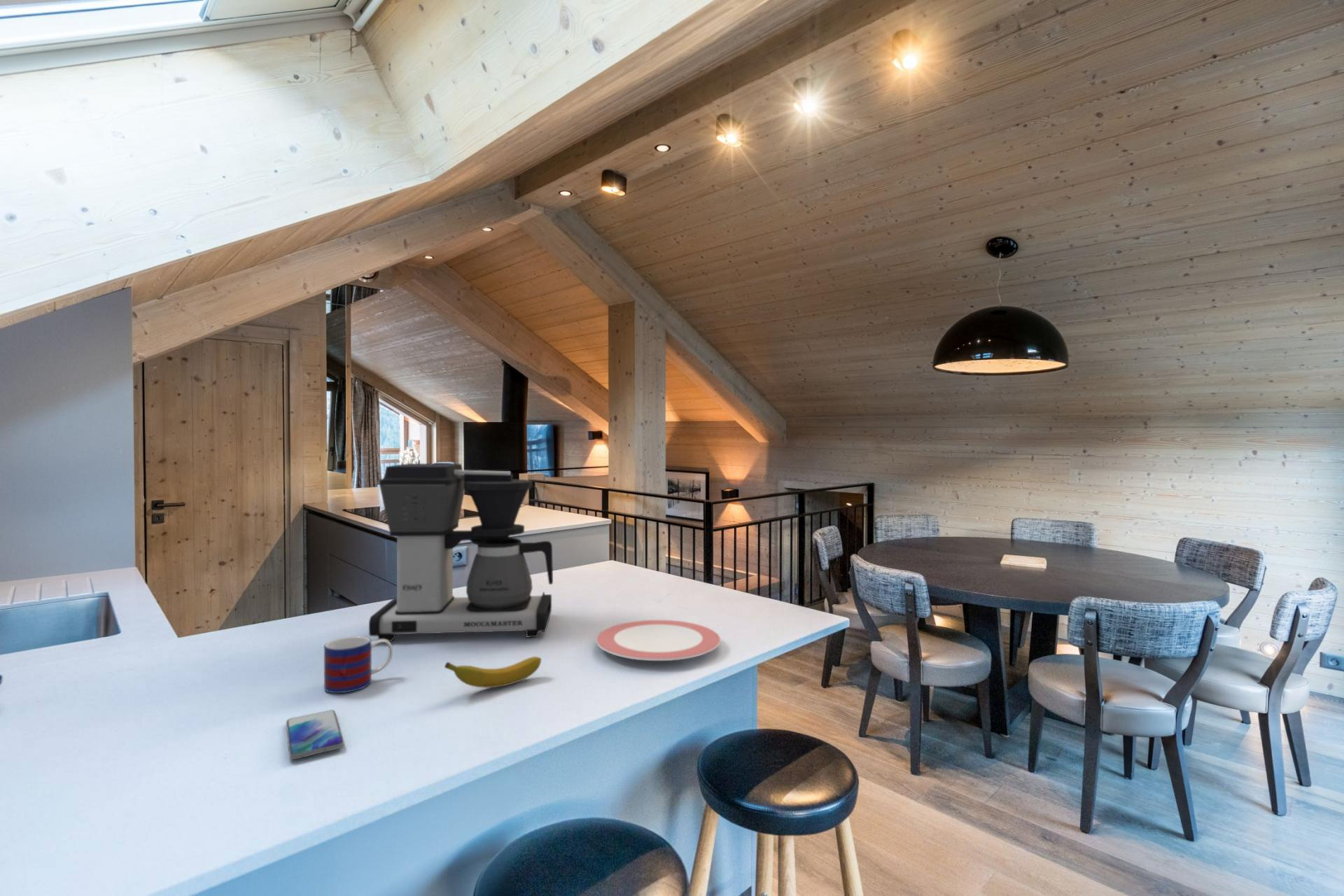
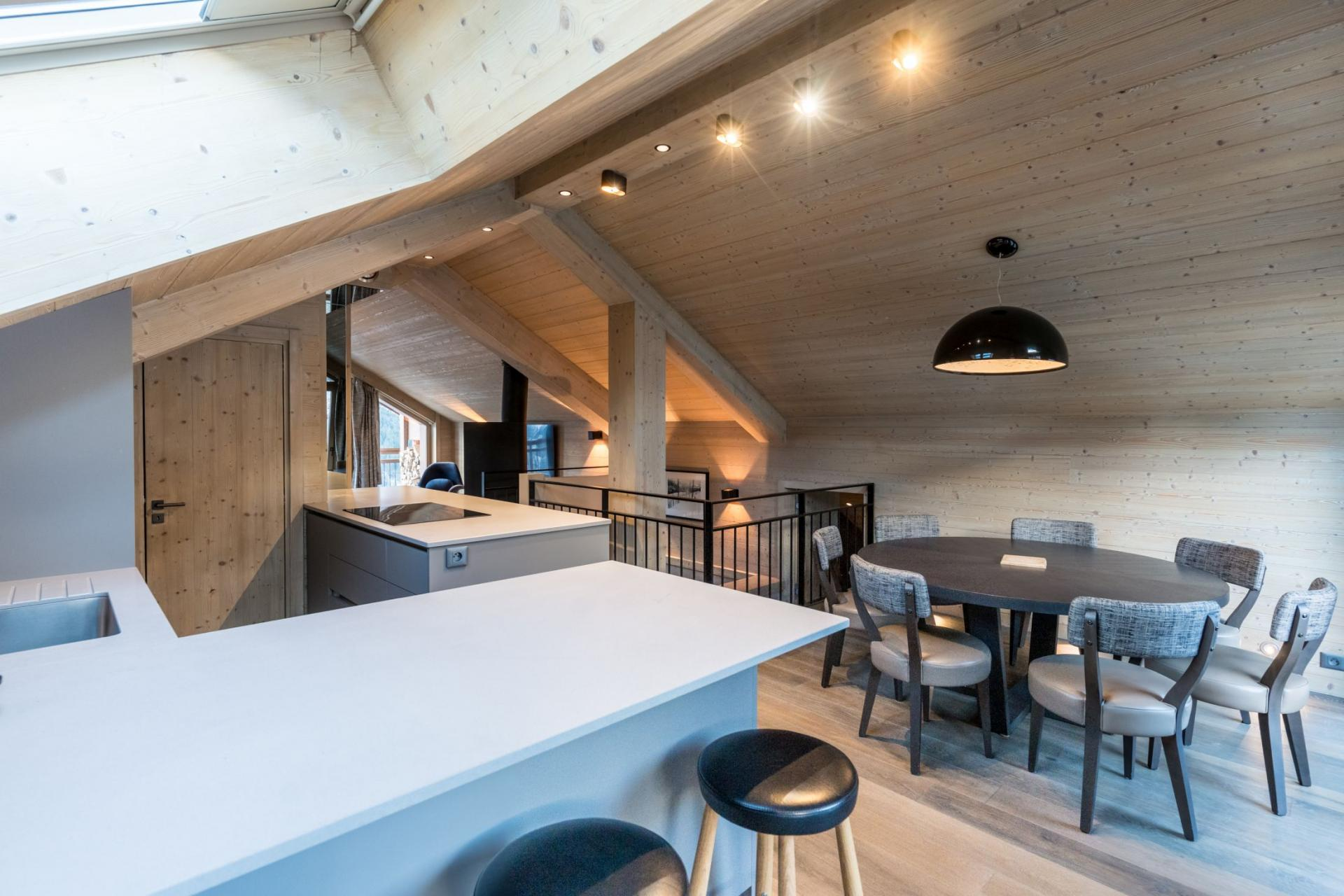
- coffee maker [368,463,554,642]
- banana [444,656,542,689]
- plate [596,619,721,661]
- mug [323,636,393,694]
- smartphone [286,709,344,760]
